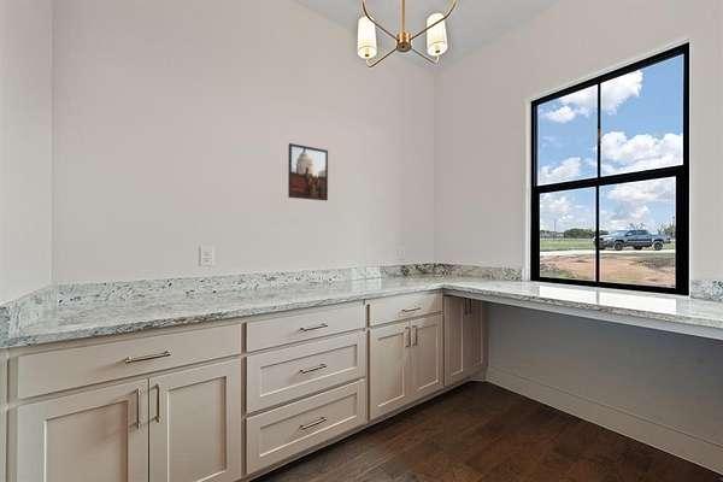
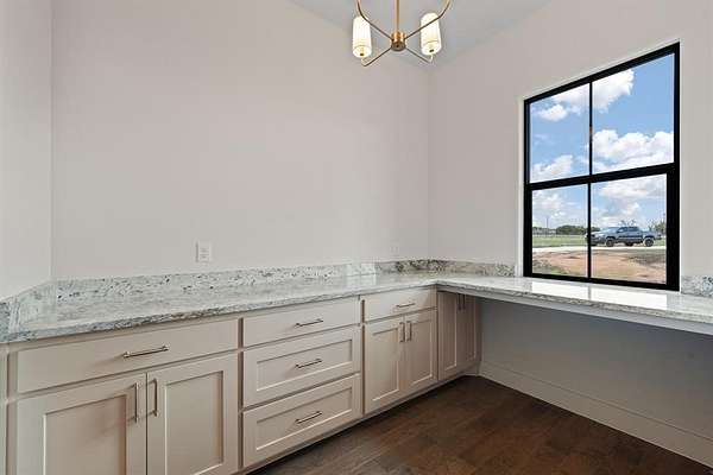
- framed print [287,142,329,201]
